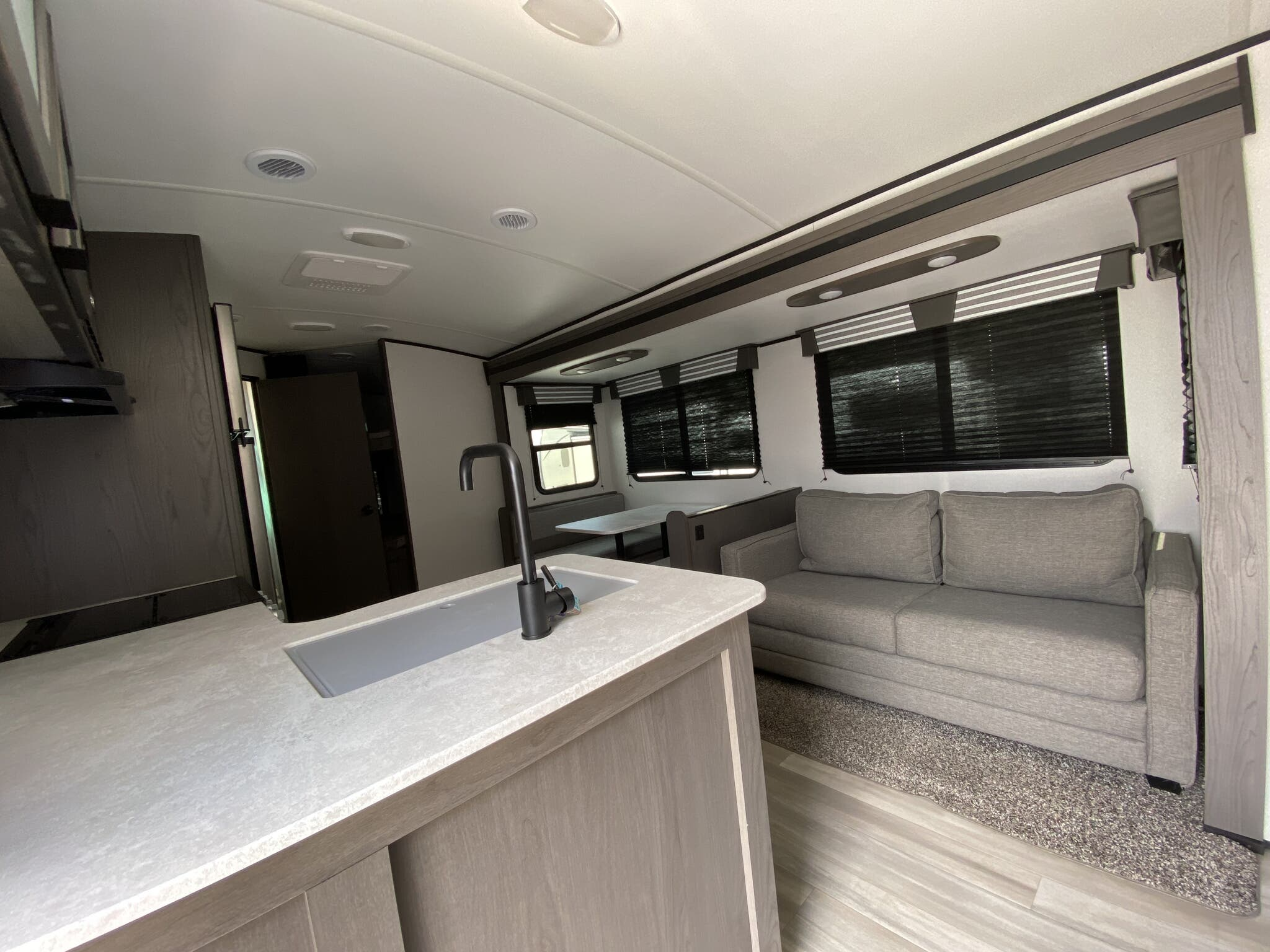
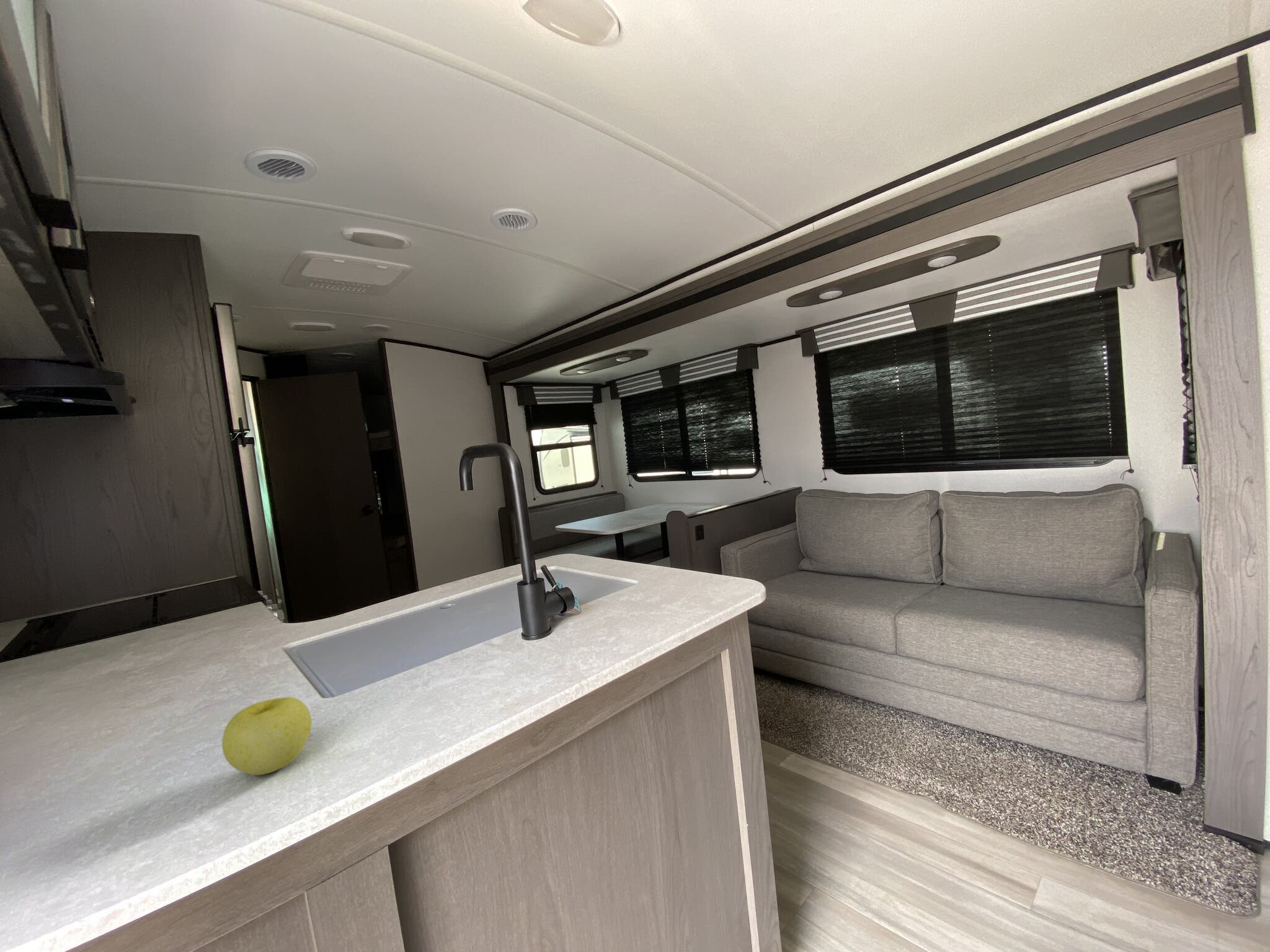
+ apple [221,697,313,775]
